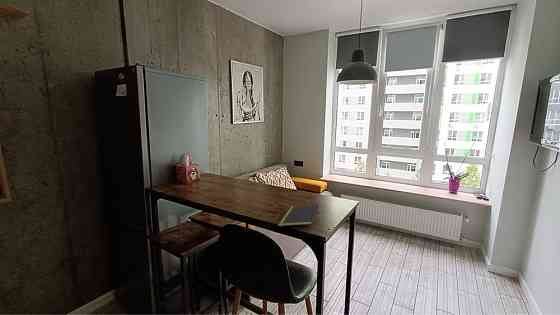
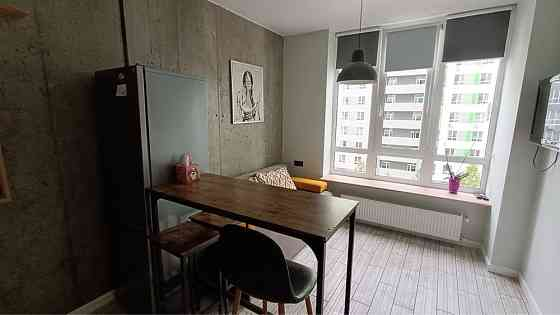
- notepad [276,204,320,227]
